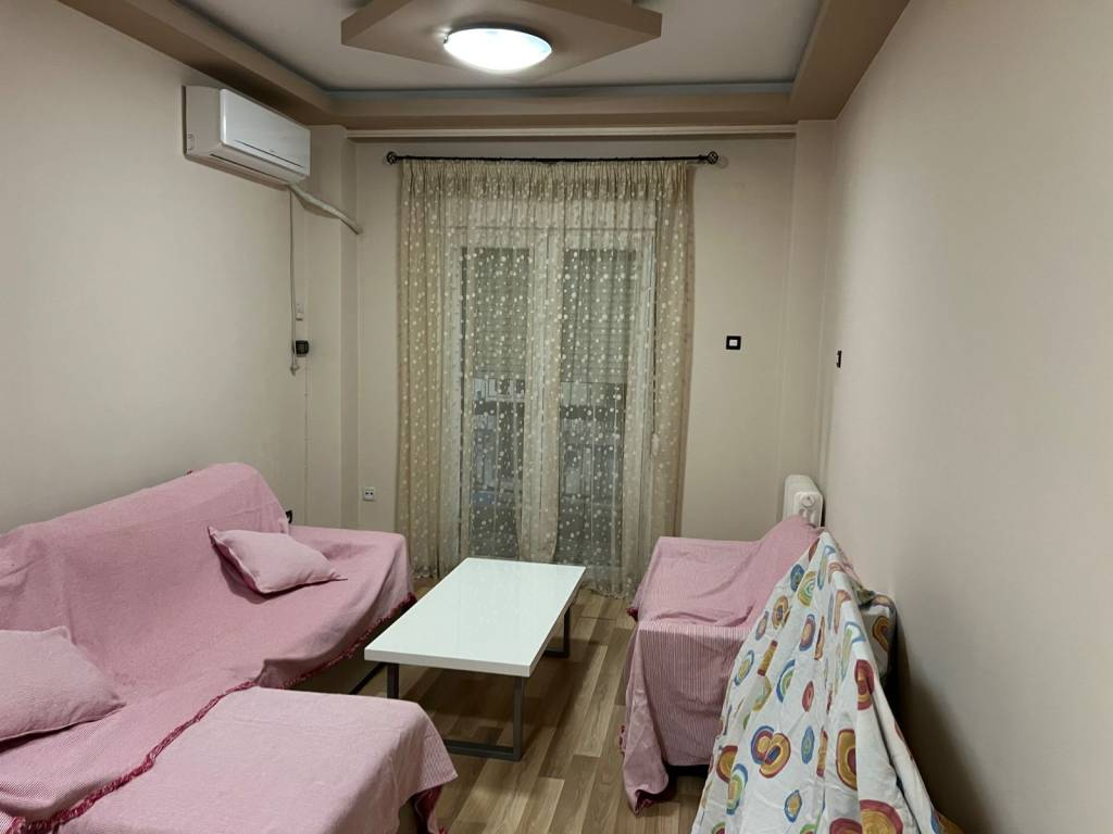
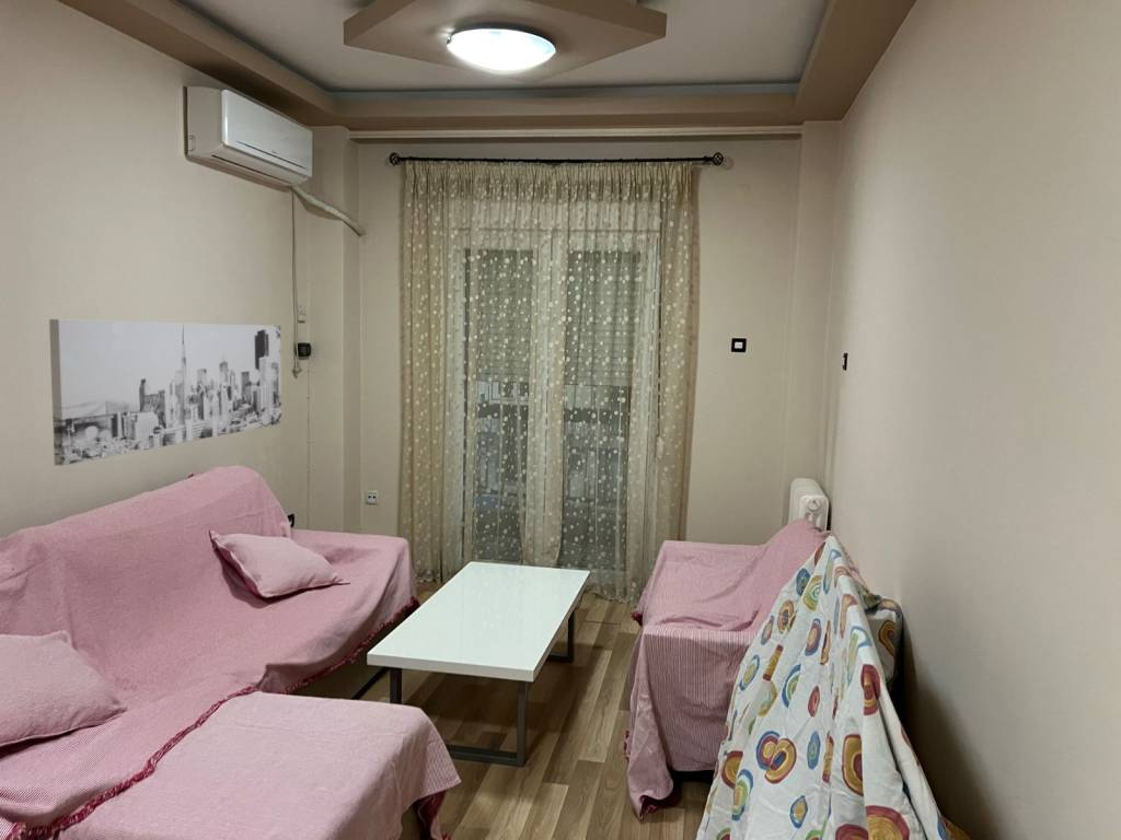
+ wall art [48,318,282,467]
